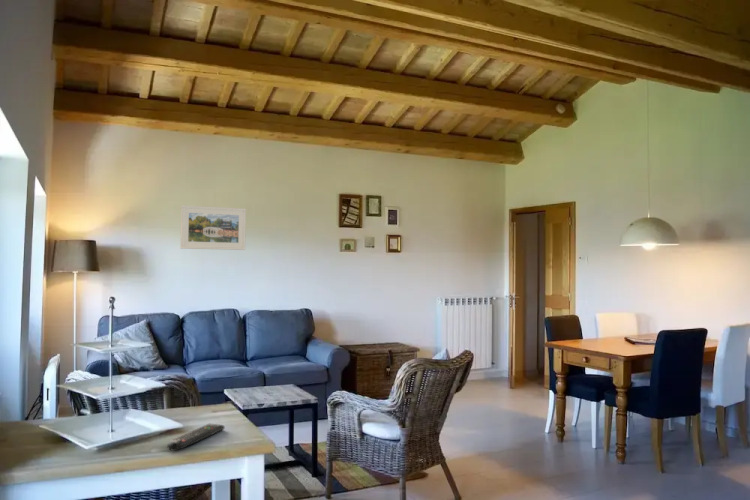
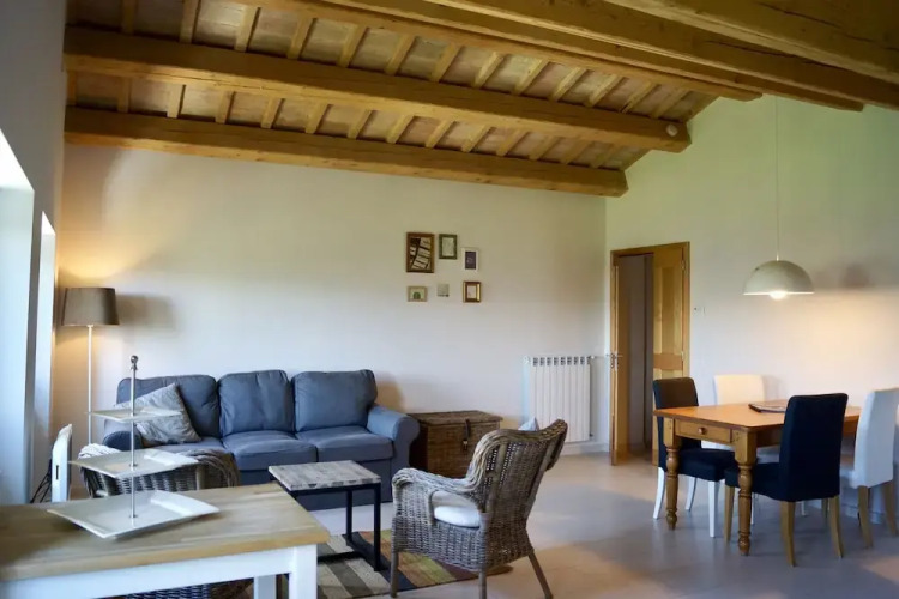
- remote control [166,423,226,452]
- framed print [179,204,247,251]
